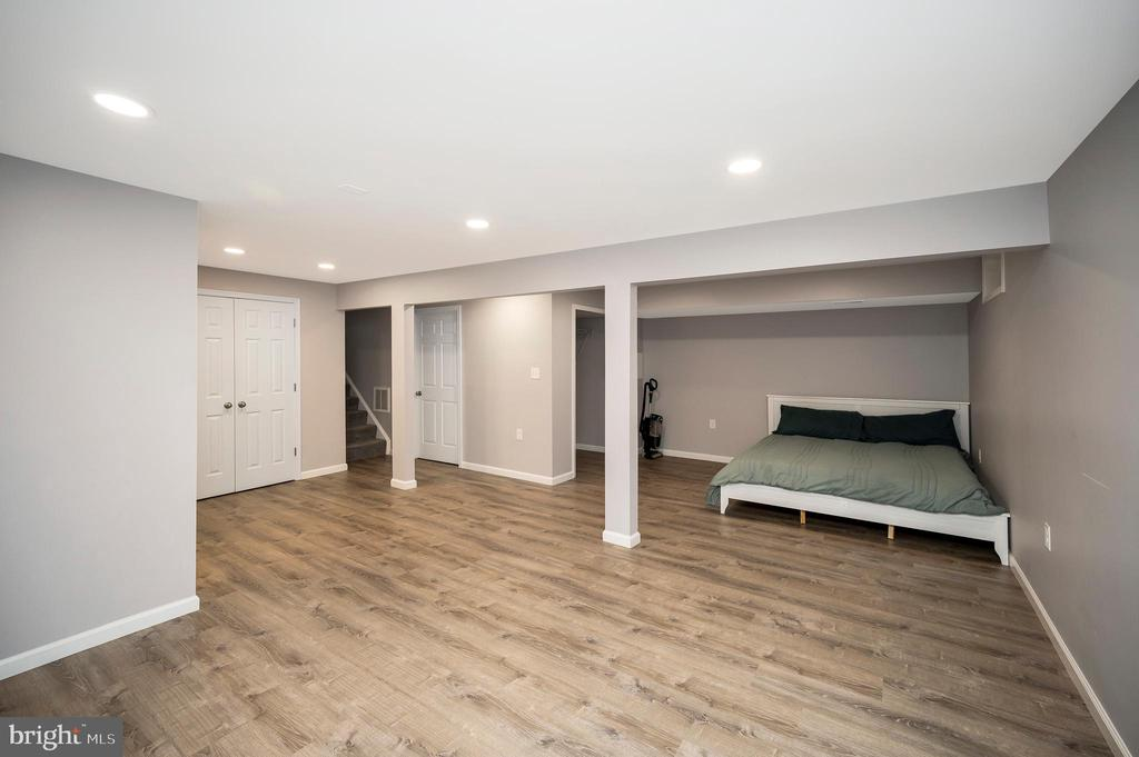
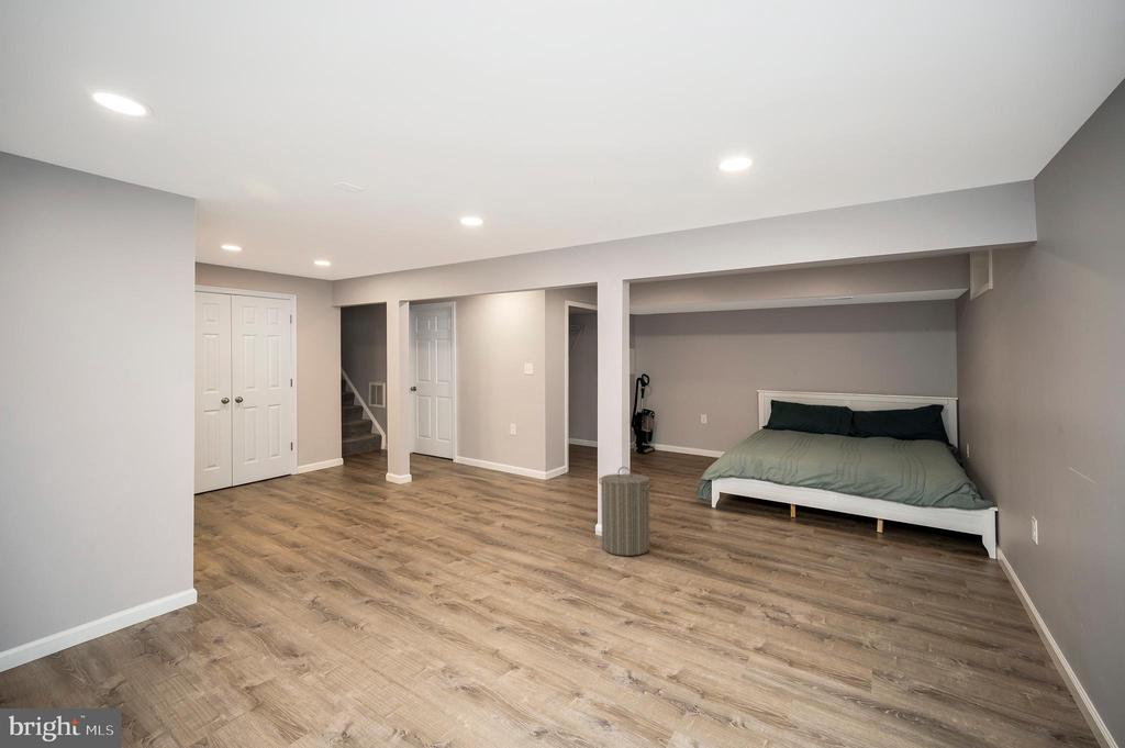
+ laundry hamper [598,466,655,557]
